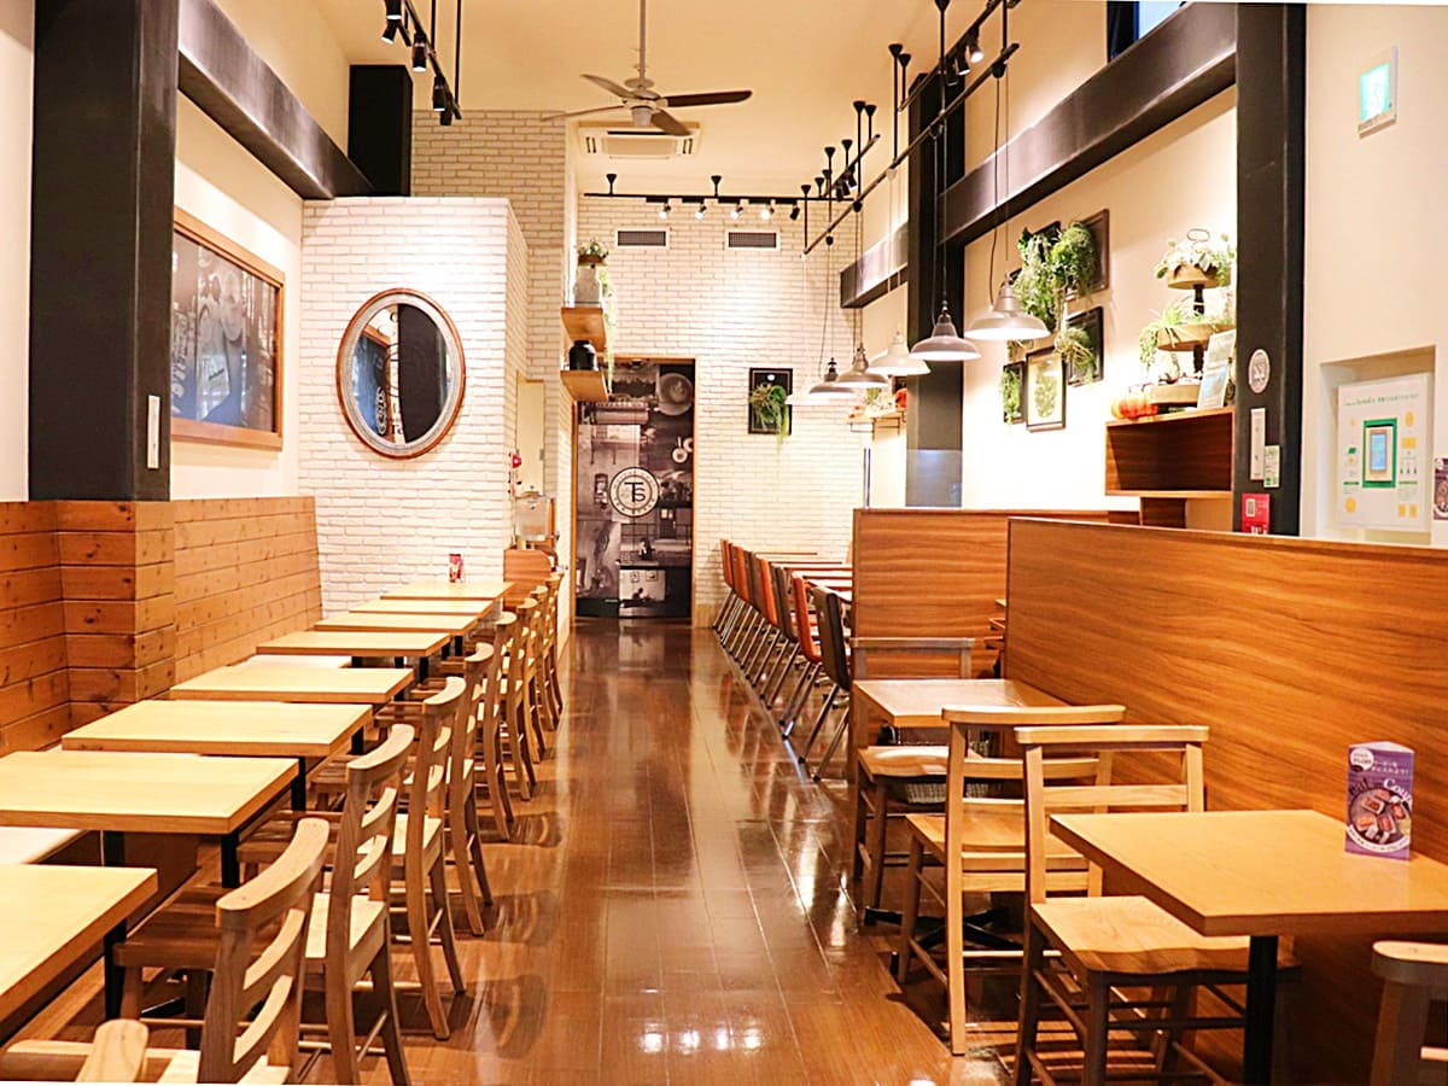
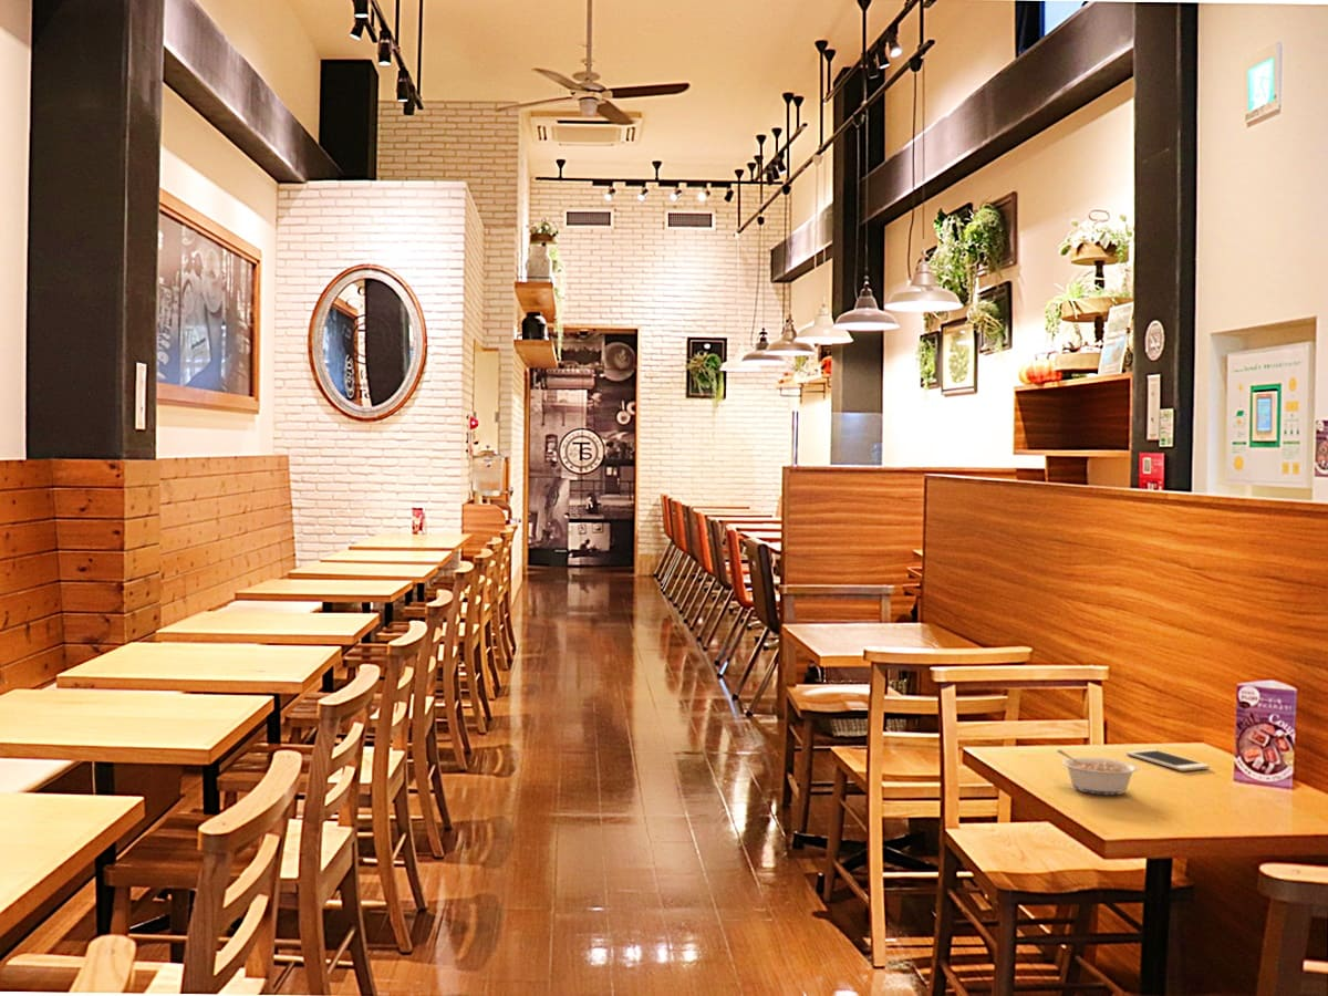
+ legume [1056,749,1139,796]
+ cell phone [1125,748,1211,772]
